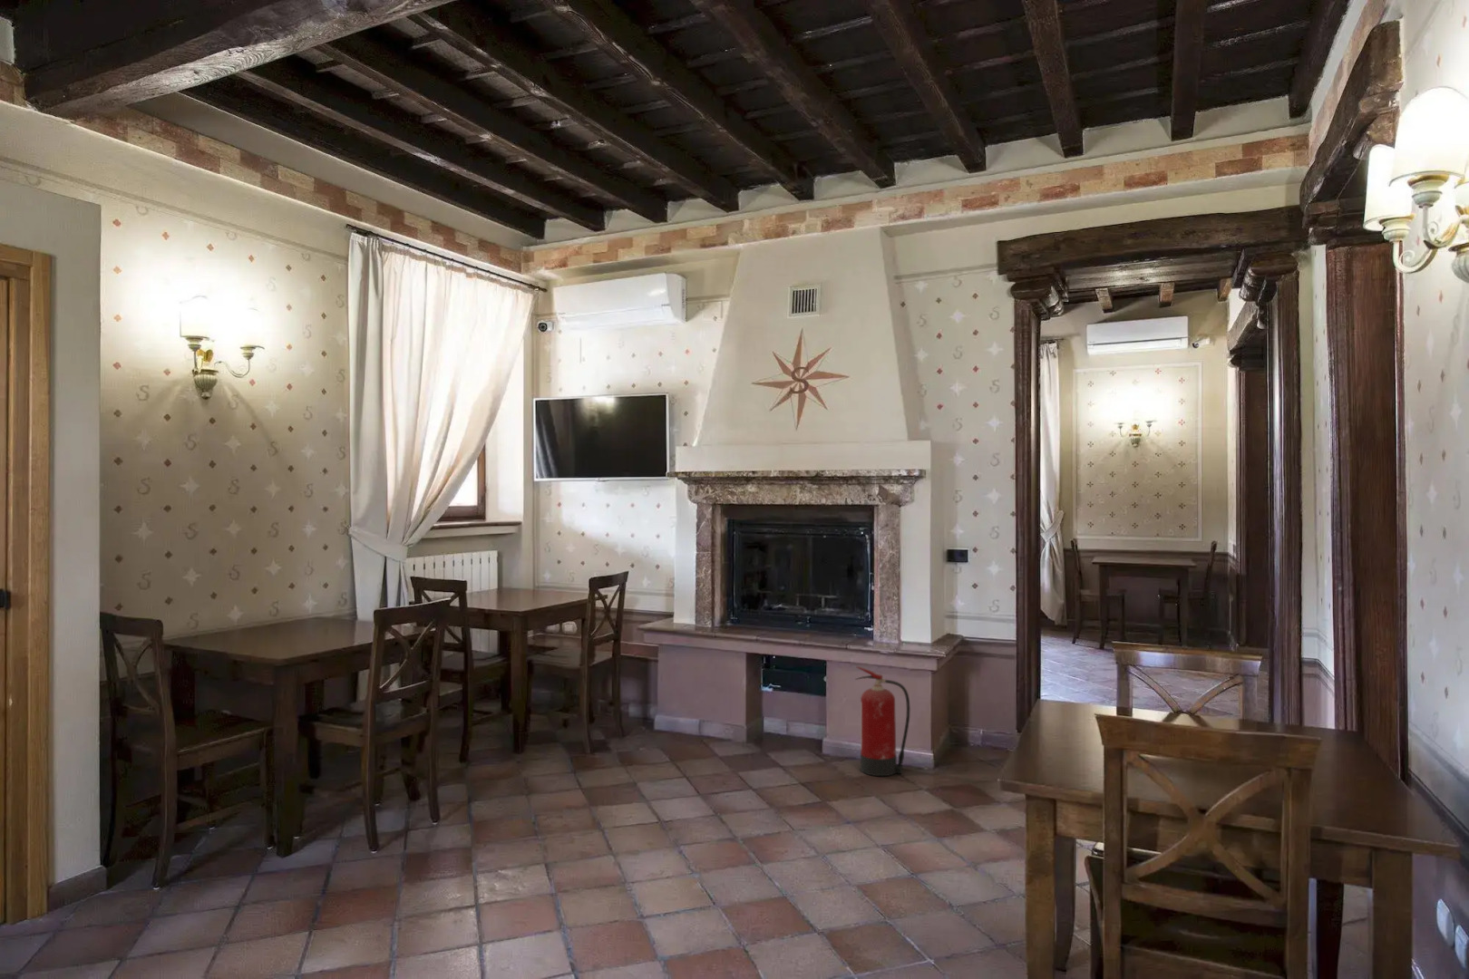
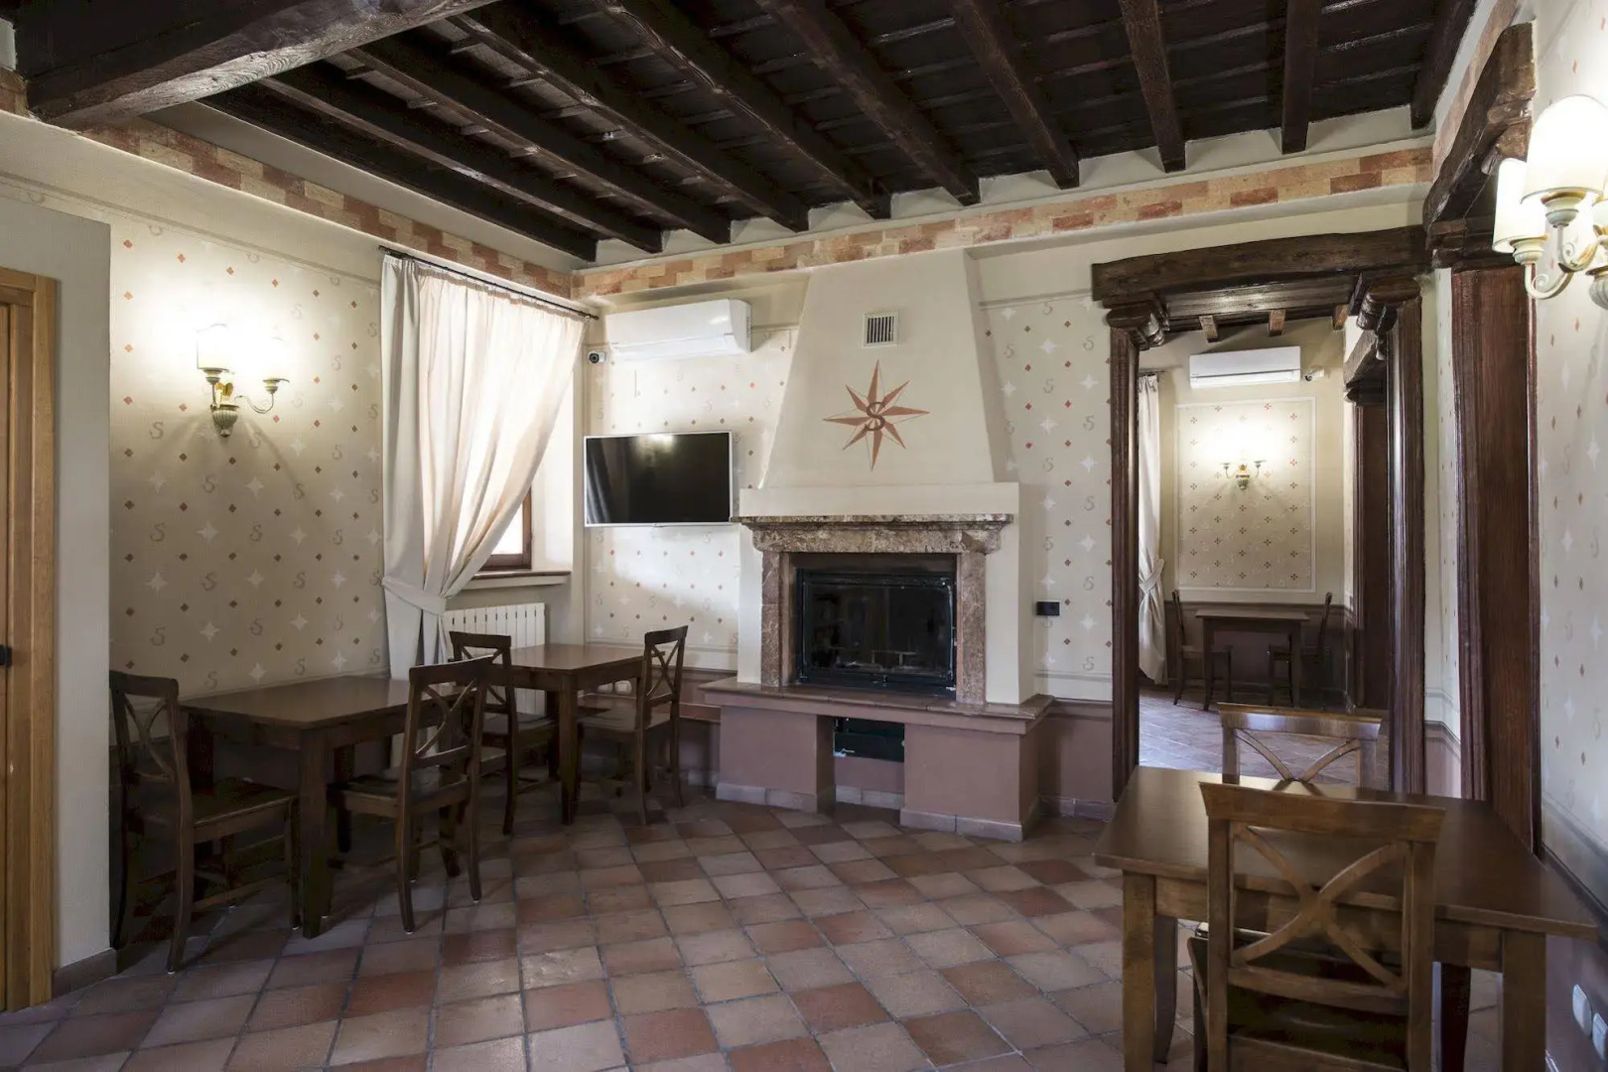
- fire extinguisher [855,665,912,777]
